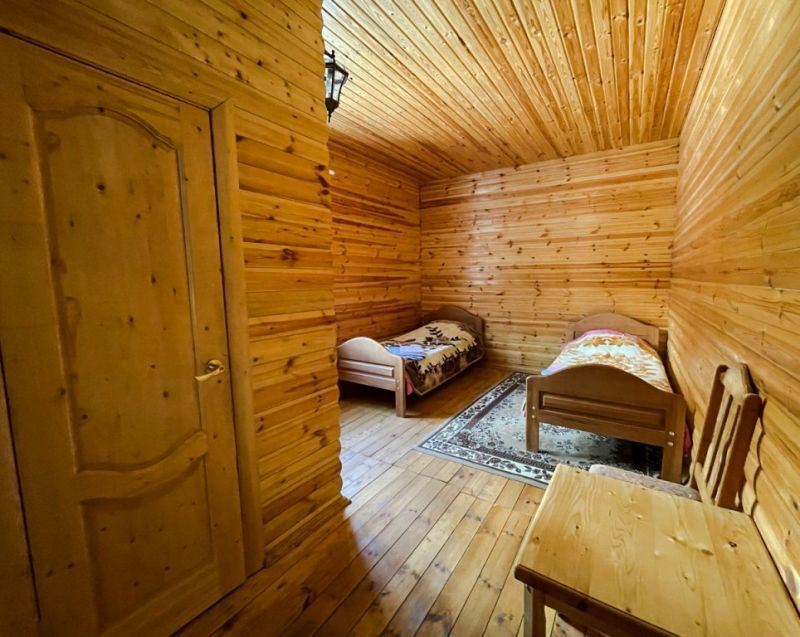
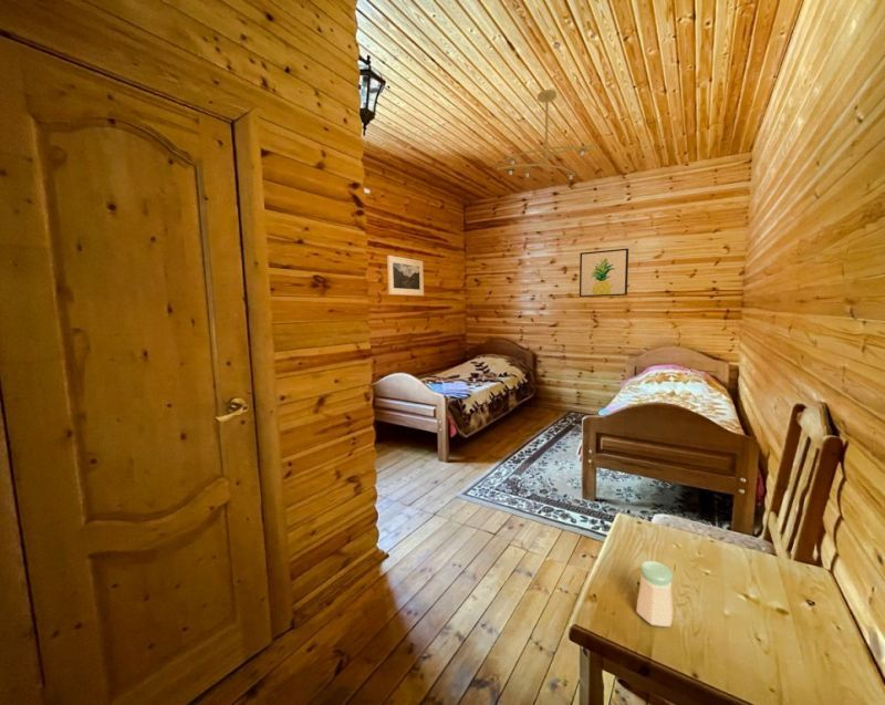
+ wall art [579,248,629,298]
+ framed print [386,255,425,297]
+ ceiling light fixture [496,89,600,182]
+ salt shaker [635,560,674,628]
